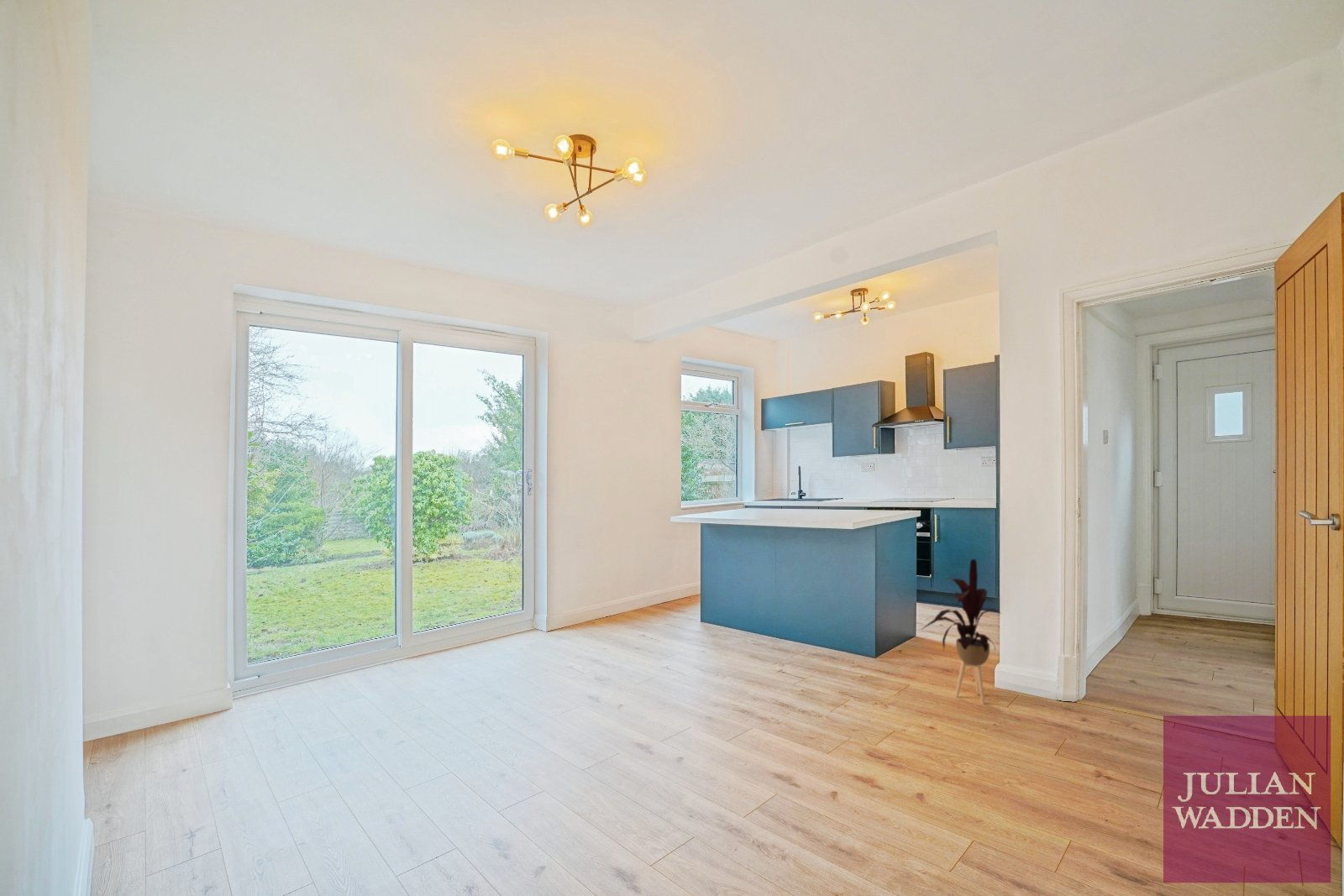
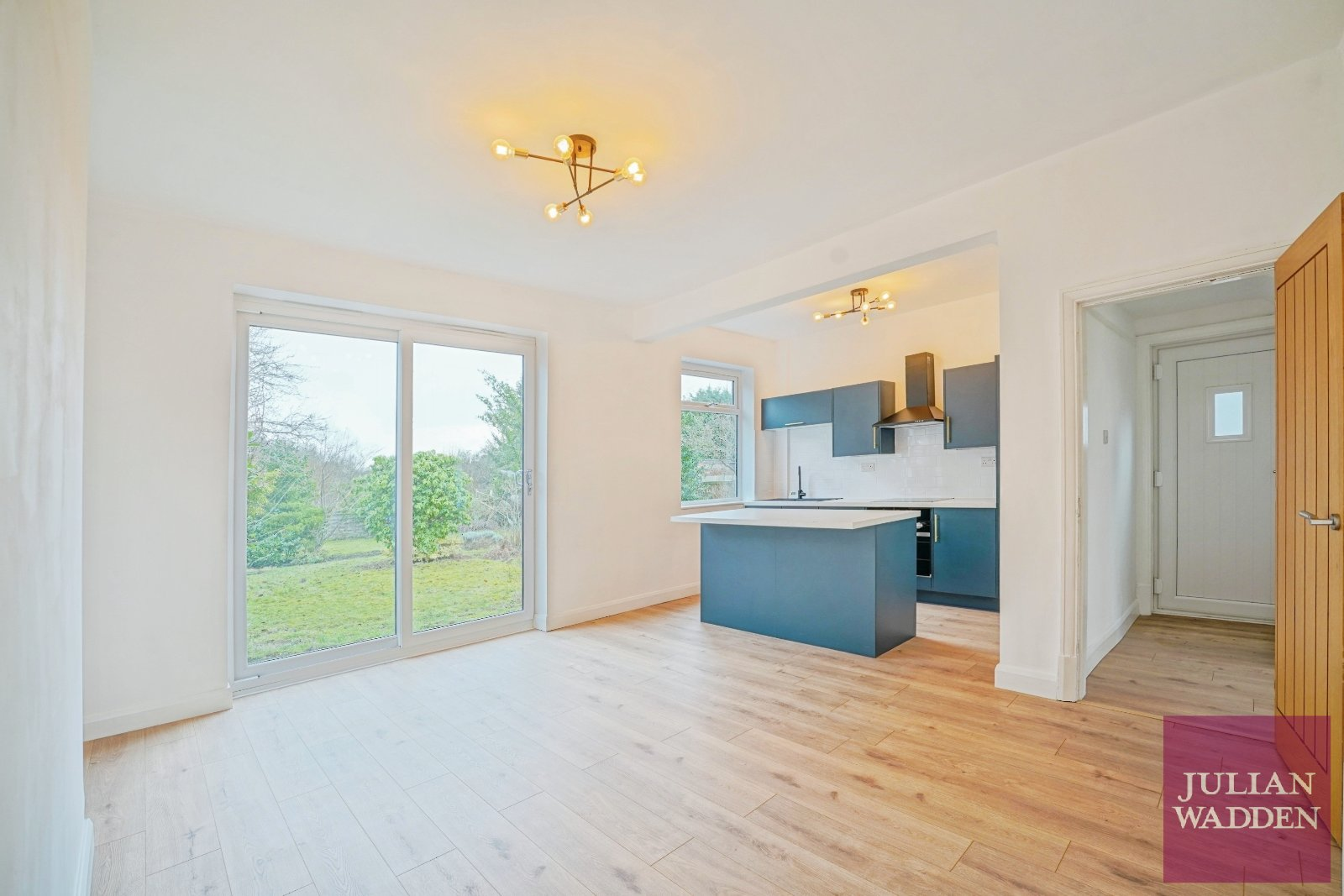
- house plant [920,558,1002,705]
